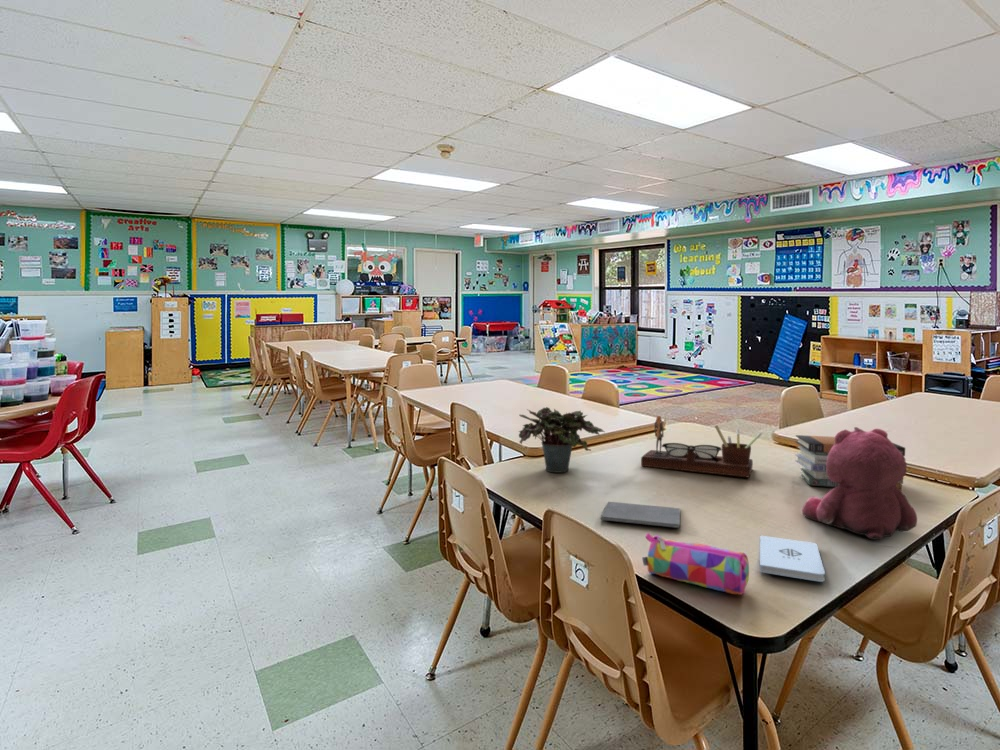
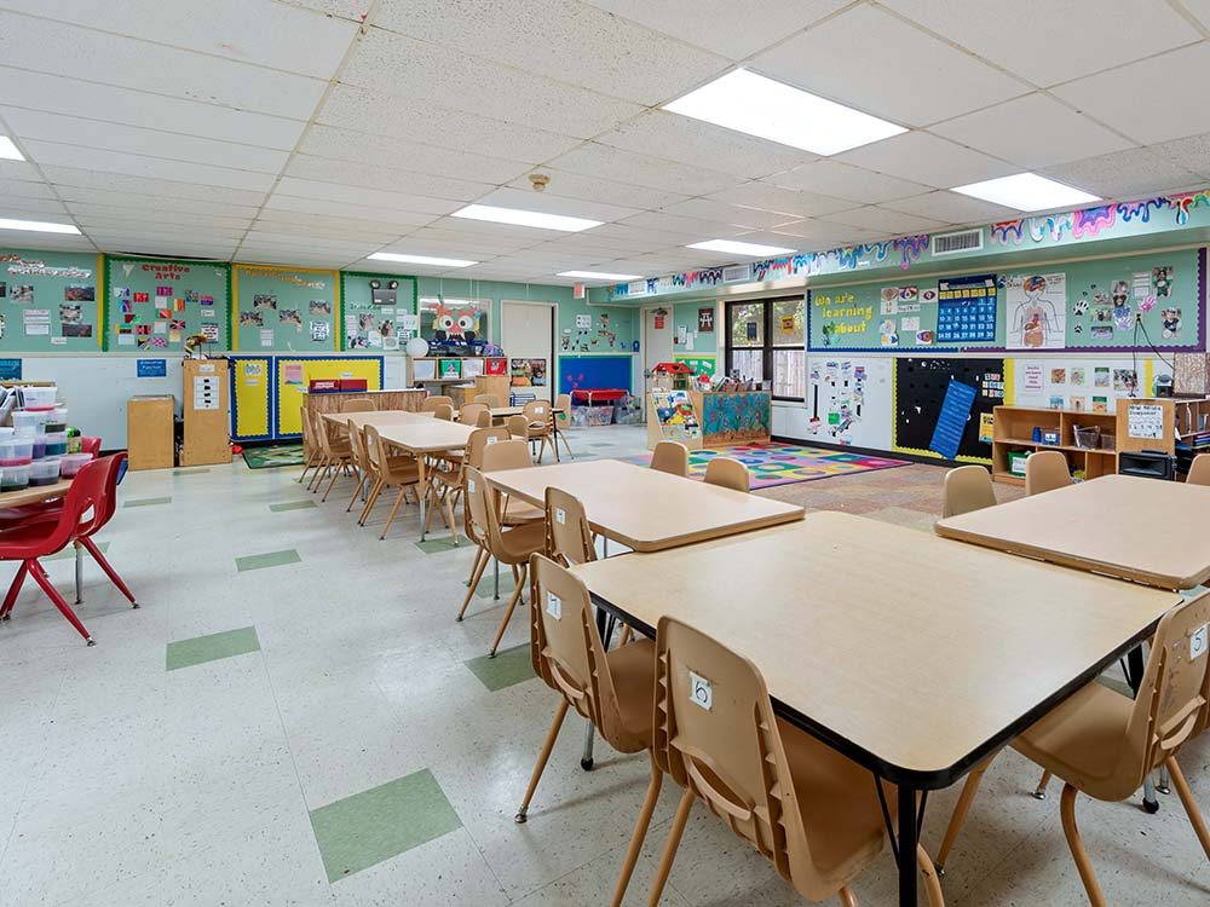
- desk organizer [640,415,763,478]
- teddy bear [801,426,918,541]
- pencil case [641,532,750,596]
- notepad [759,535,826,583]
- book stack [794,434,906,493]
- potted plant [517,406,606,474]
- notepad [600,501,681,529]
